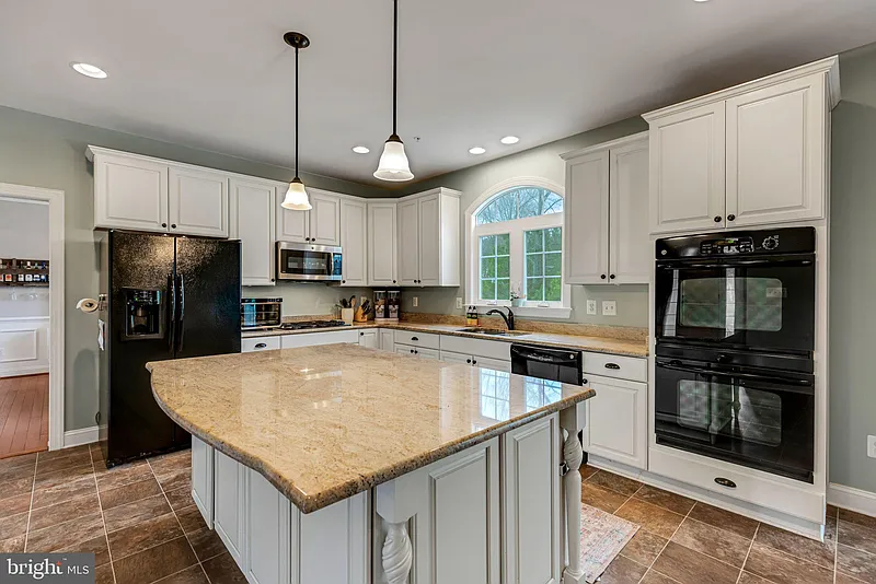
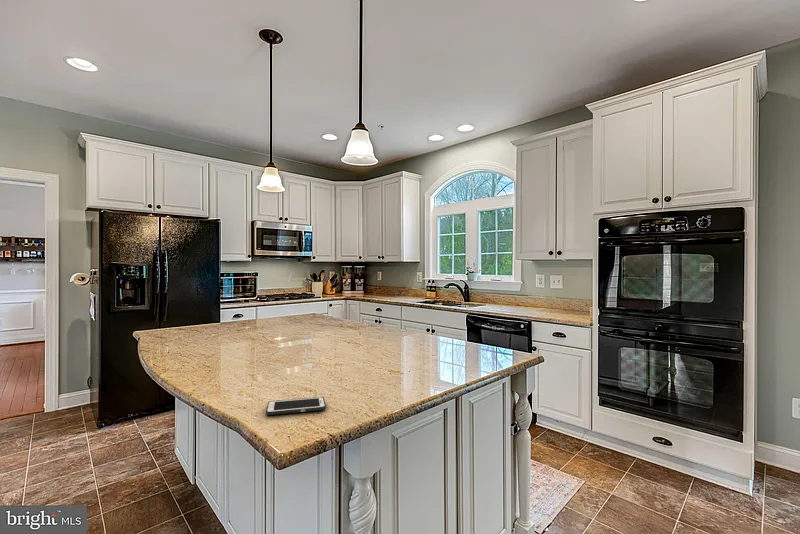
+ cell phone [265,396,327,416]
